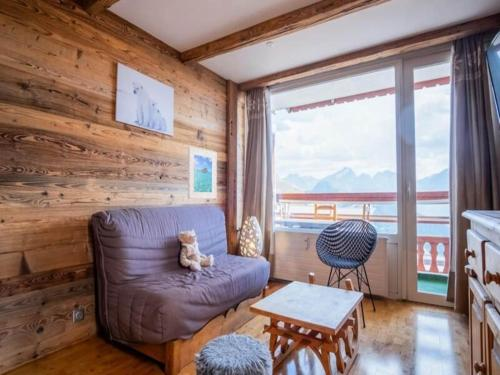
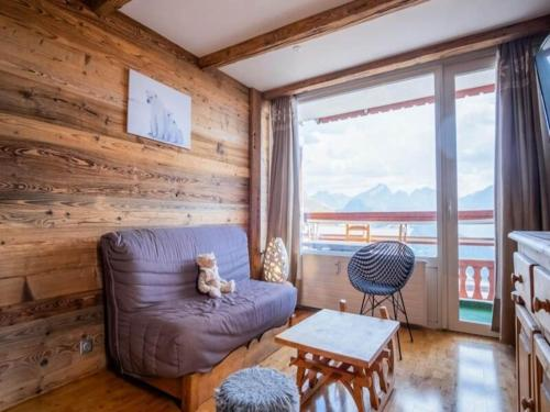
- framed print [187,146,217,200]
